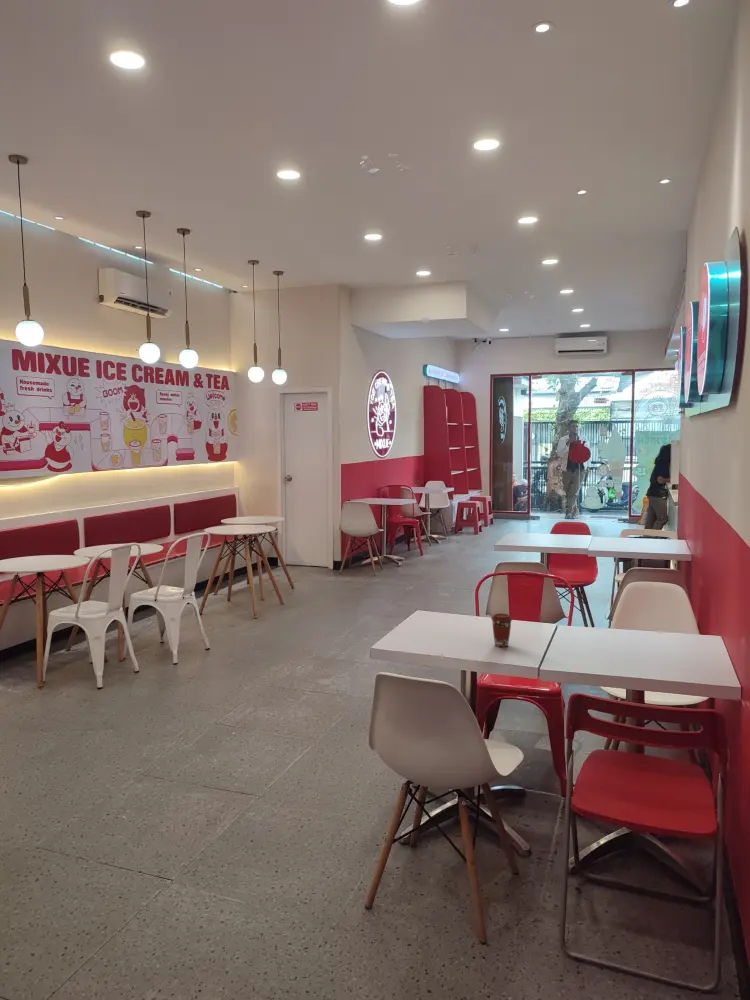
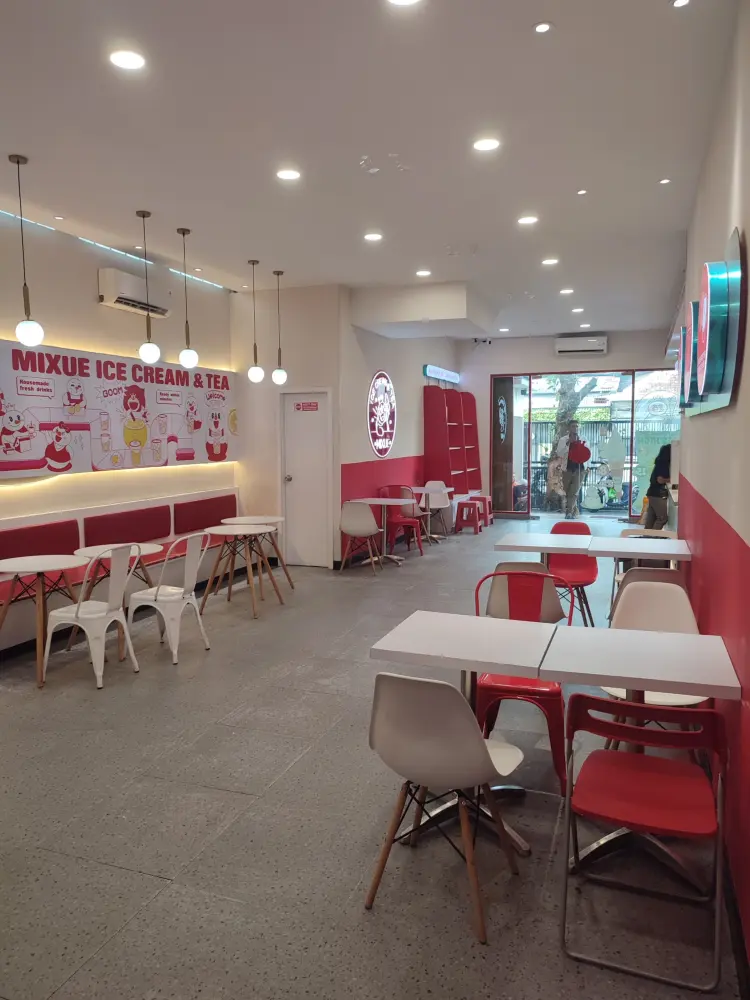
- coffee cup [490,612,513,648]
